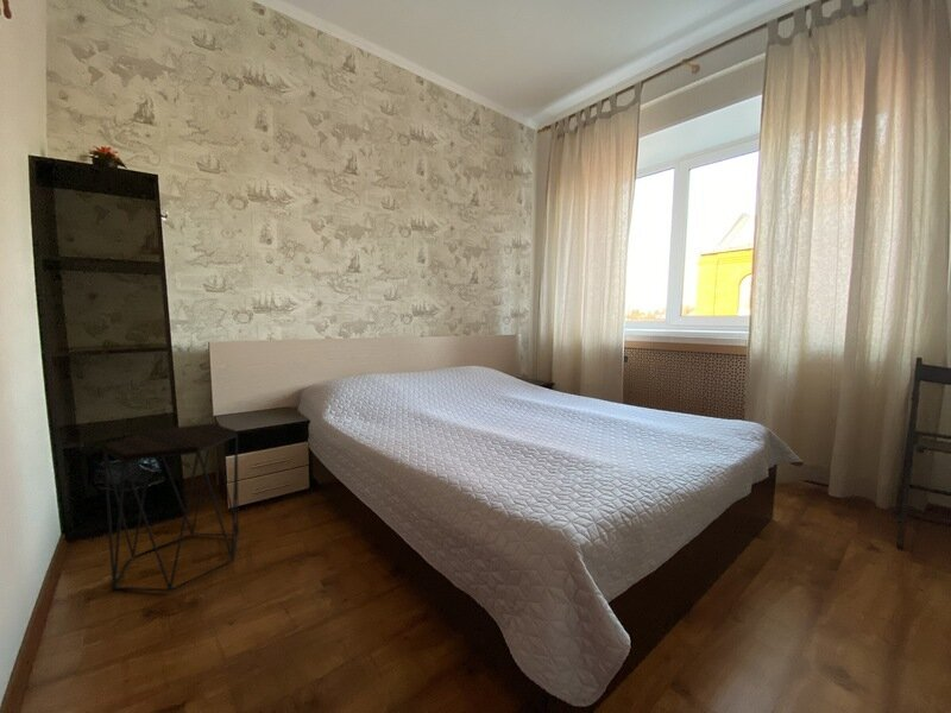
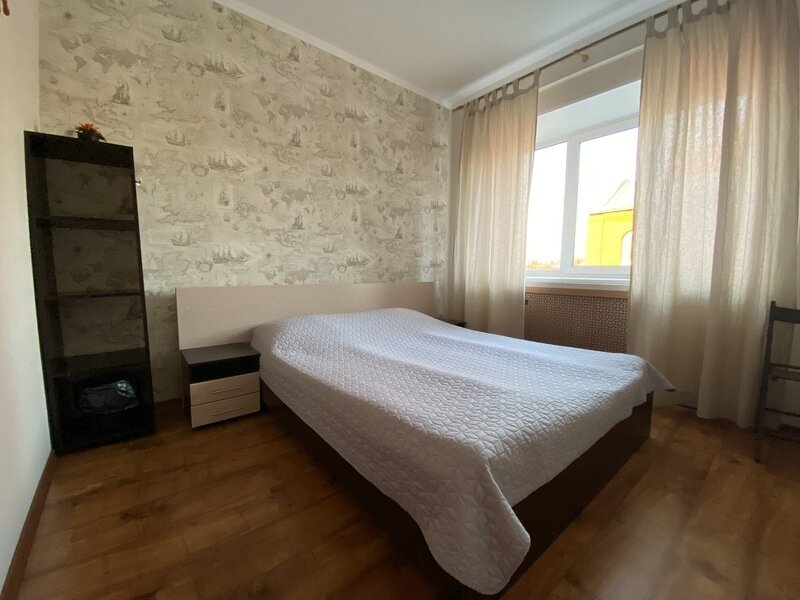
- side table [101,423,240,593]
